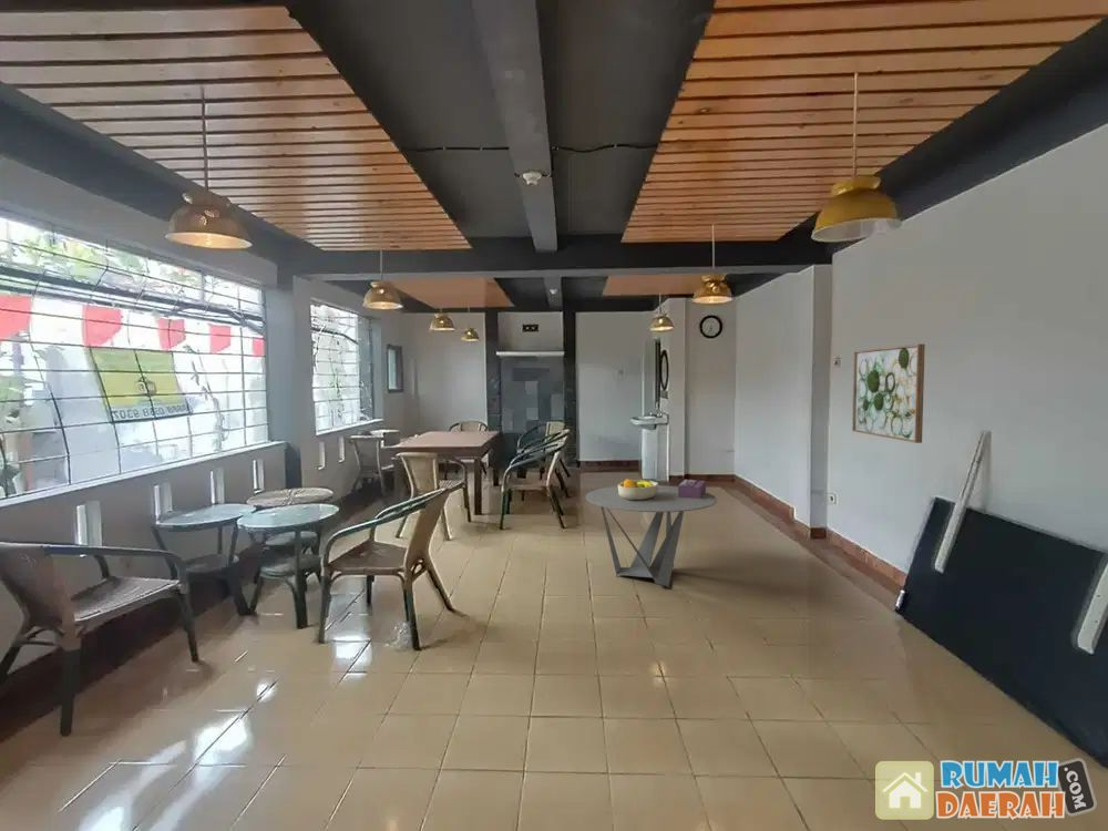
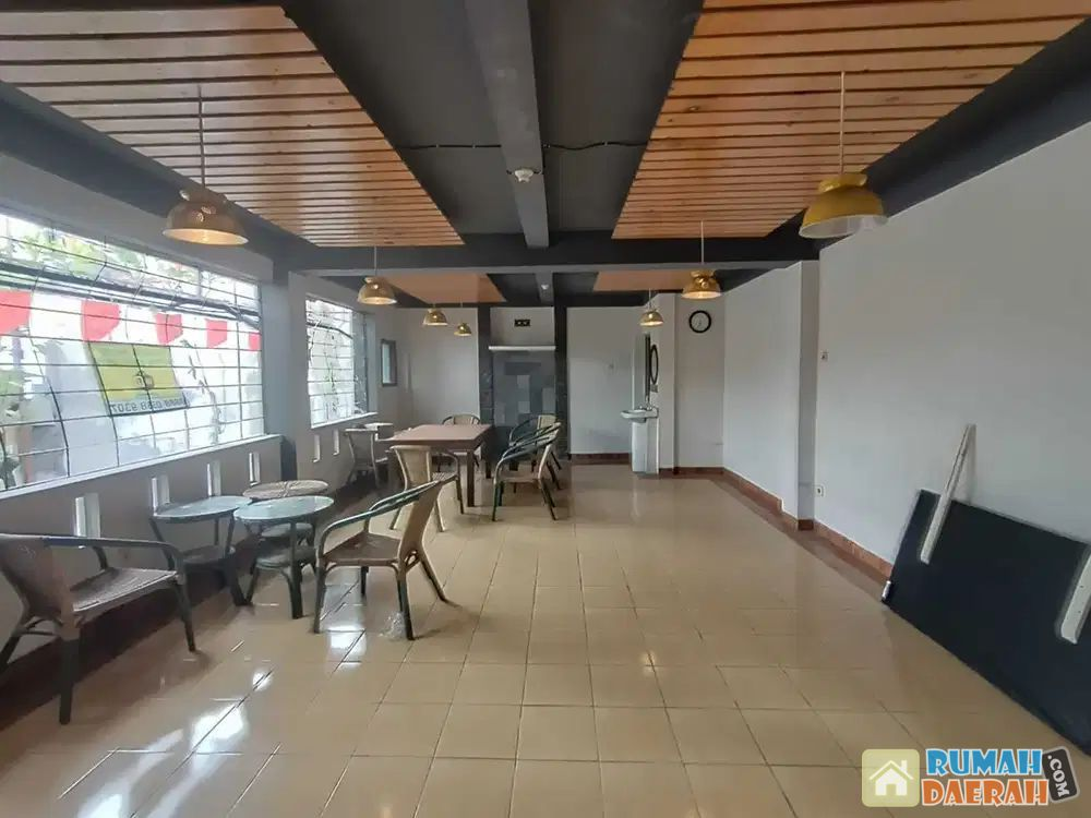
- fruit bowl [617,478,659,501]
- wall art [851,343,926,444]
- coffee table [585,484,718,589]
- tissue box [677,479,707,499]
